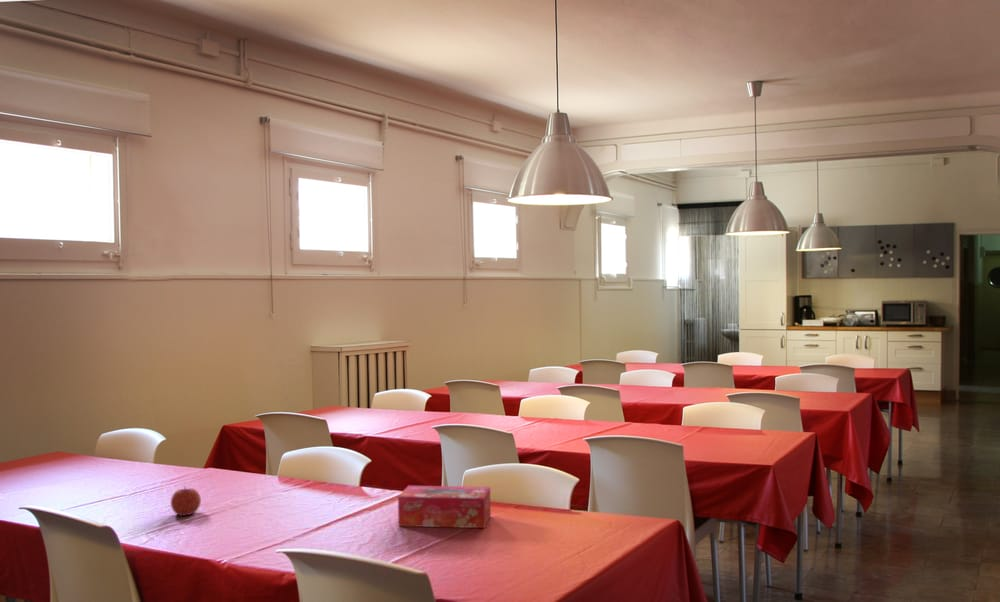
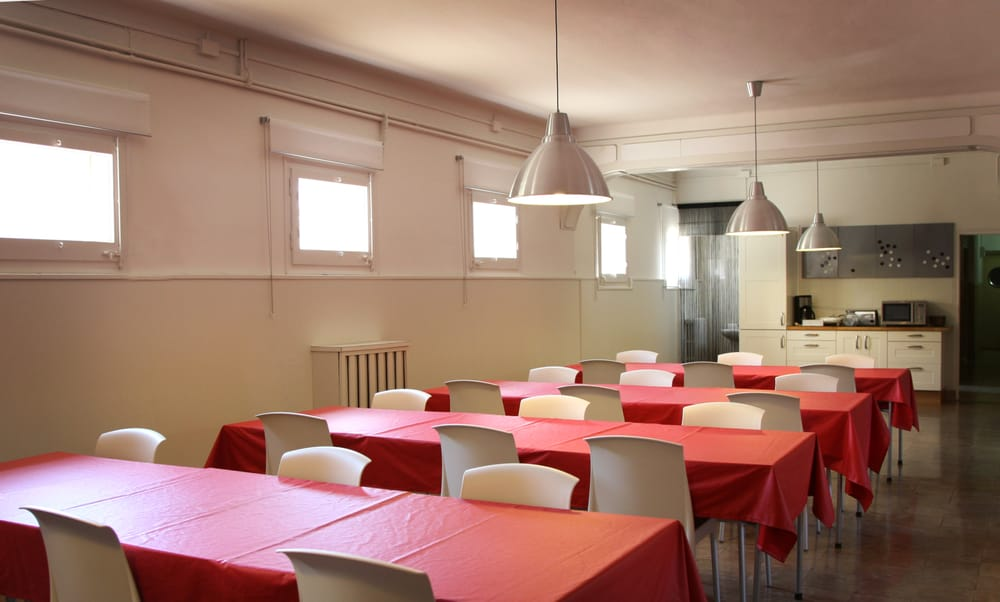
- tissue box [397,485,492,529]
- fruit [170,485,202,517]
